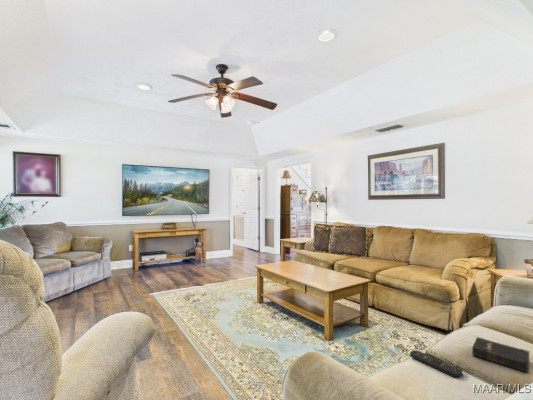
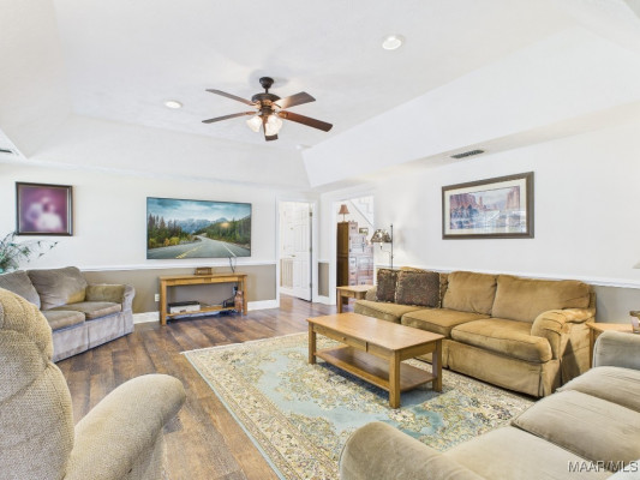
- remote control [409,349,463,378]
- hardback book [471,336,530,373]
